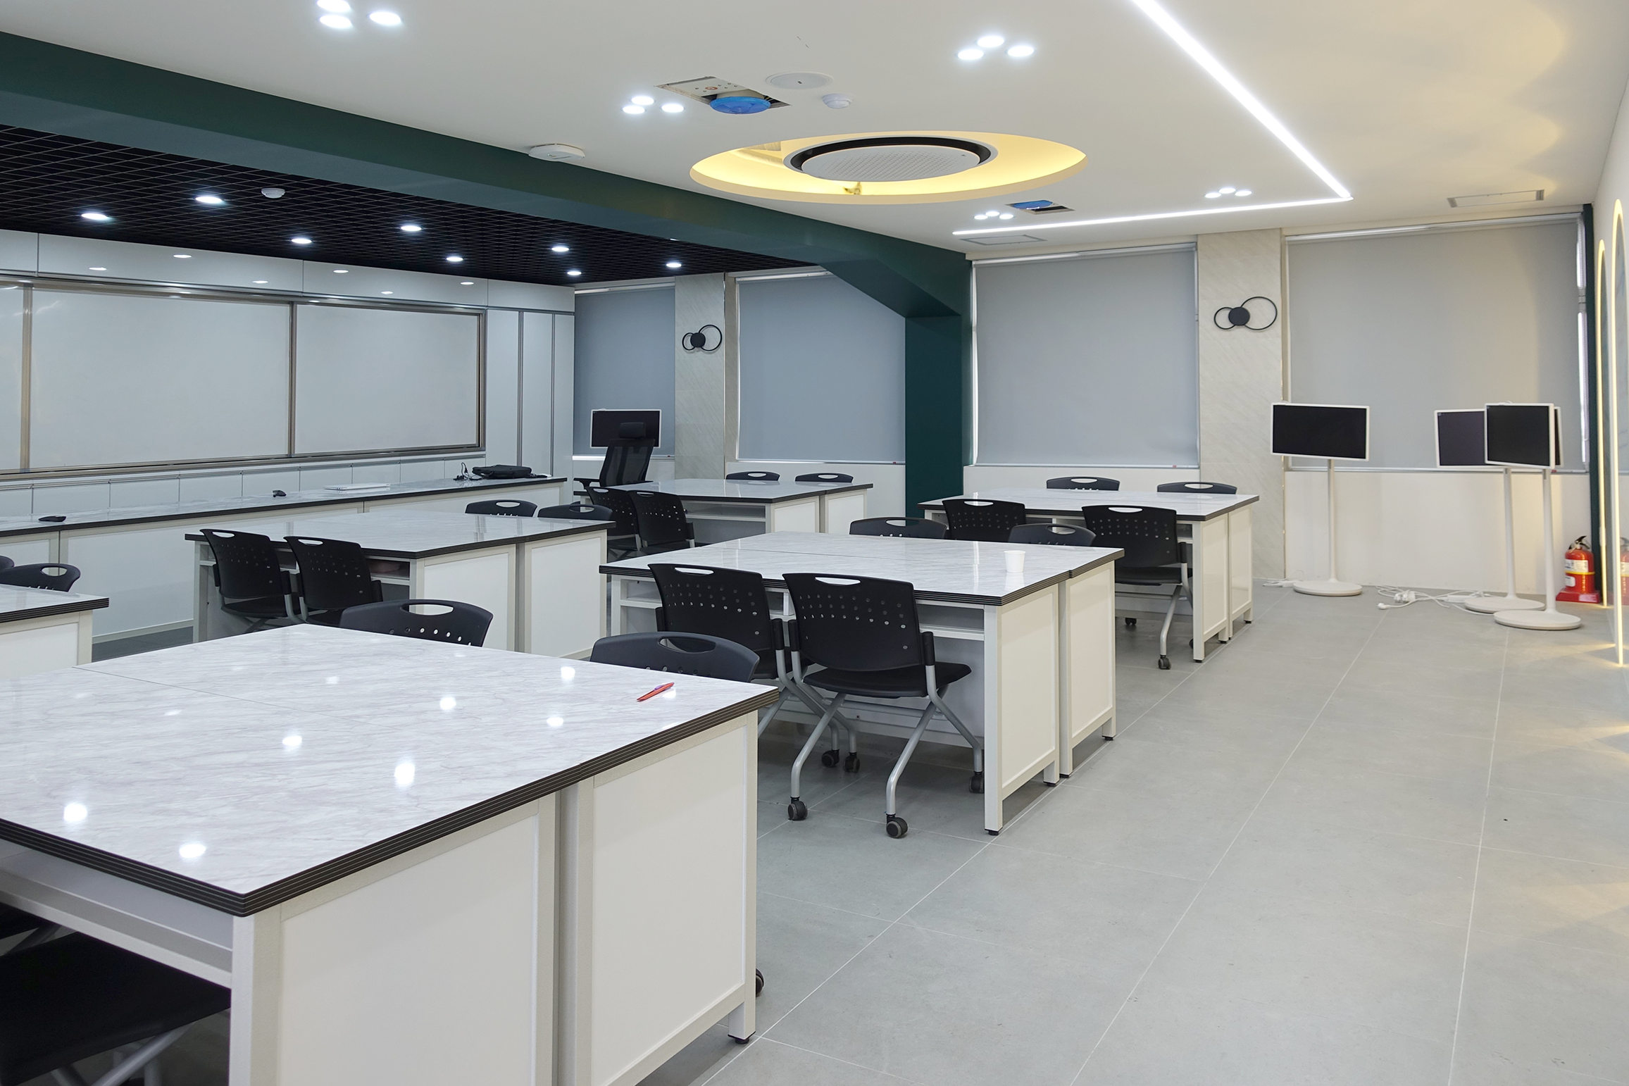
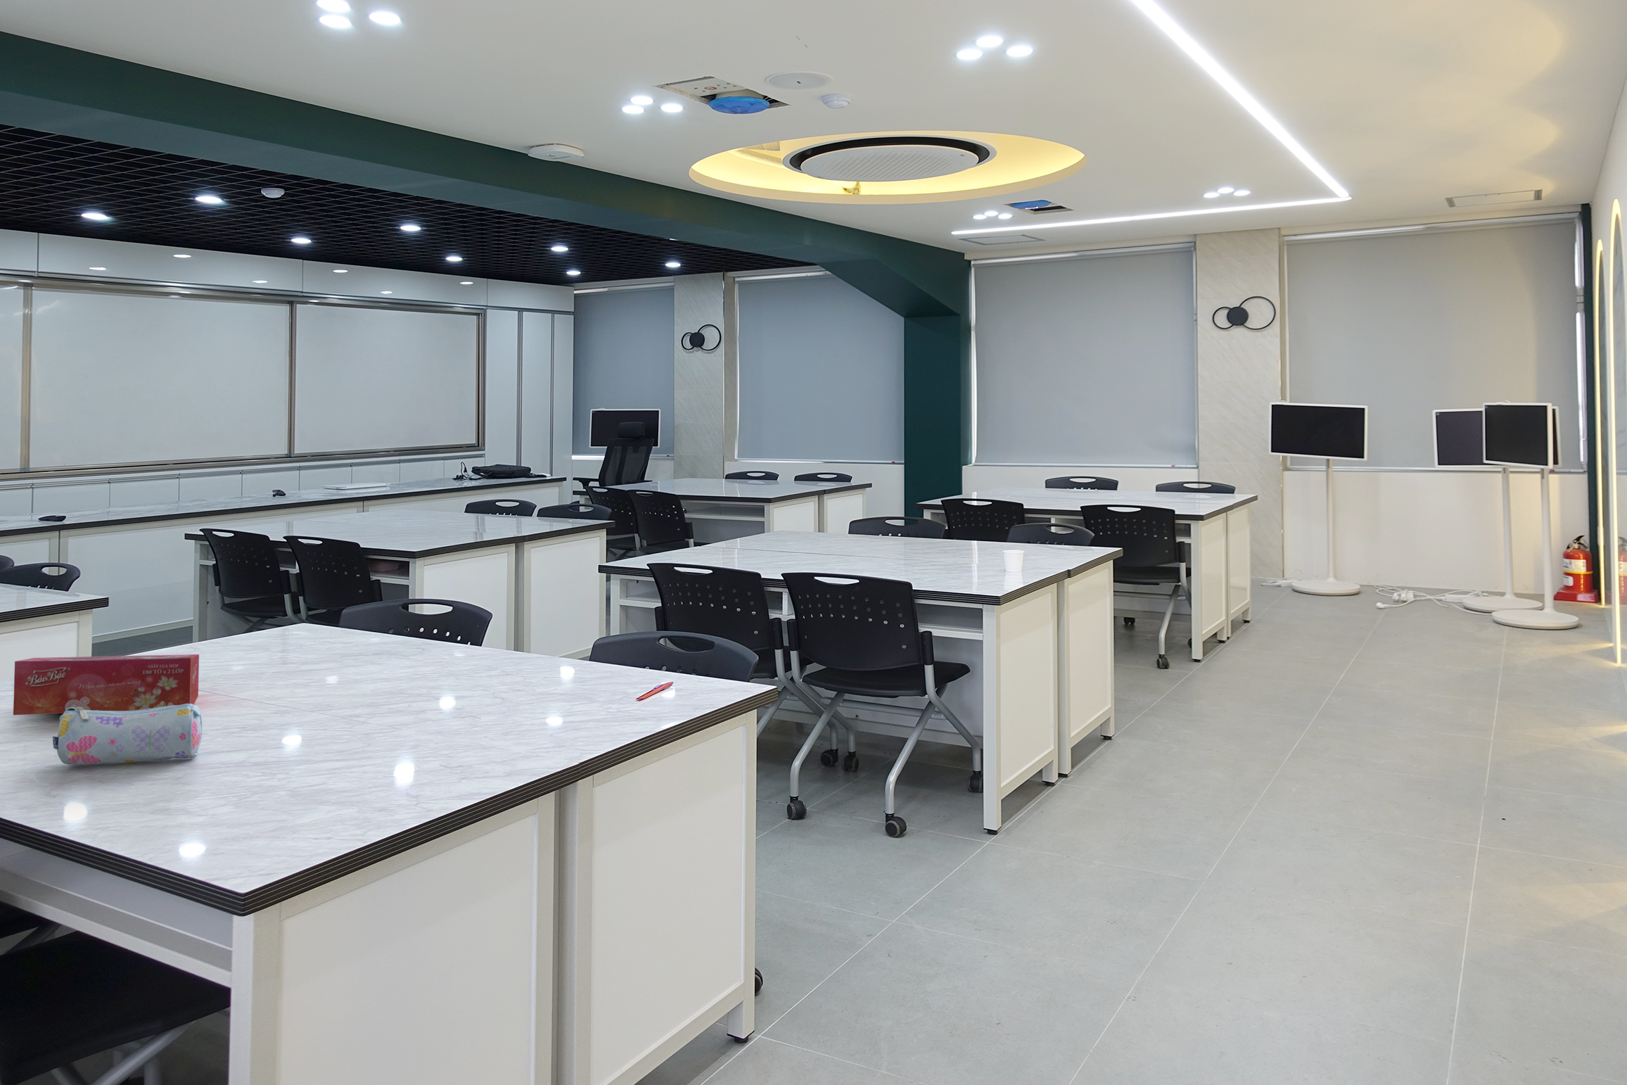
+ pencil case [52,704,202,765]
+ tissue box [12,654,200,716]
